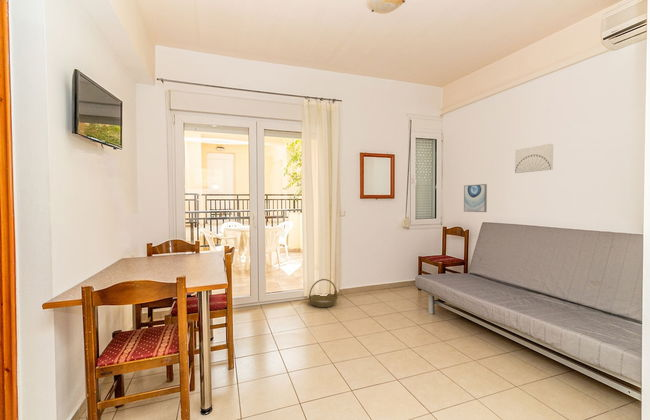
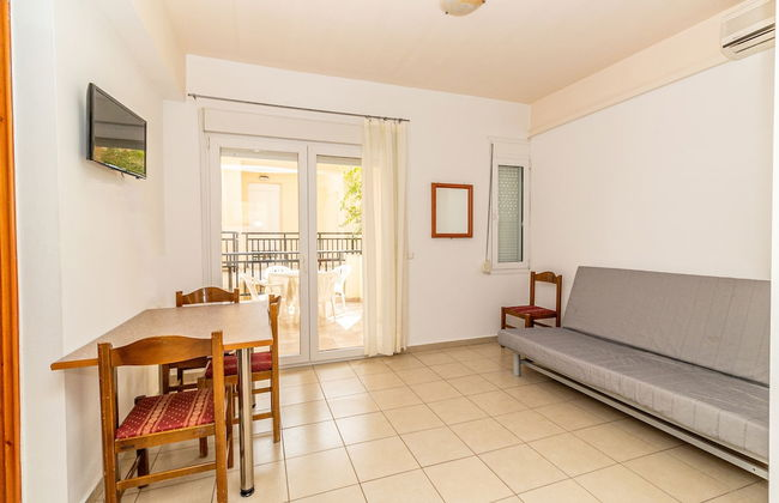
- basket [308,278,339,308]
- wall art [463,183,488,213]
- wall art [514,143,554,174]
